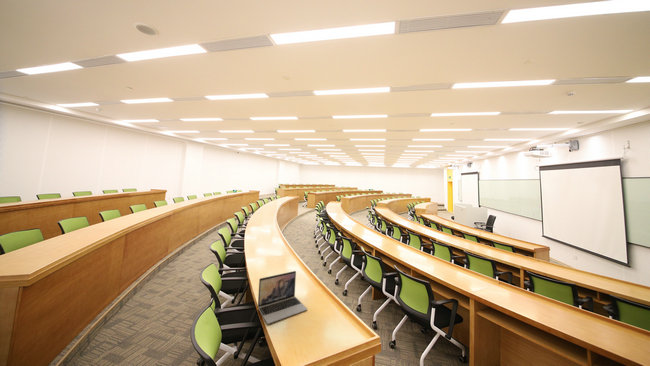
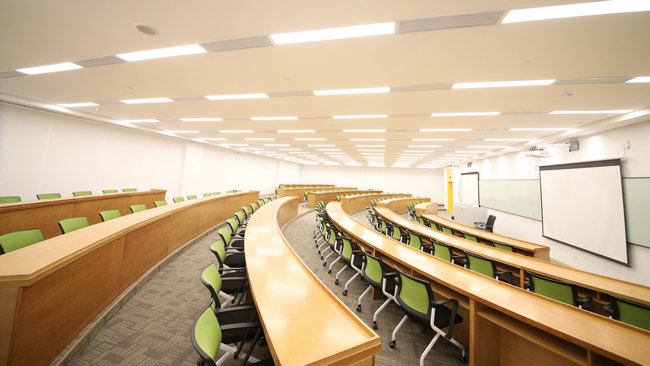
- laptop [257,270,308,325]
